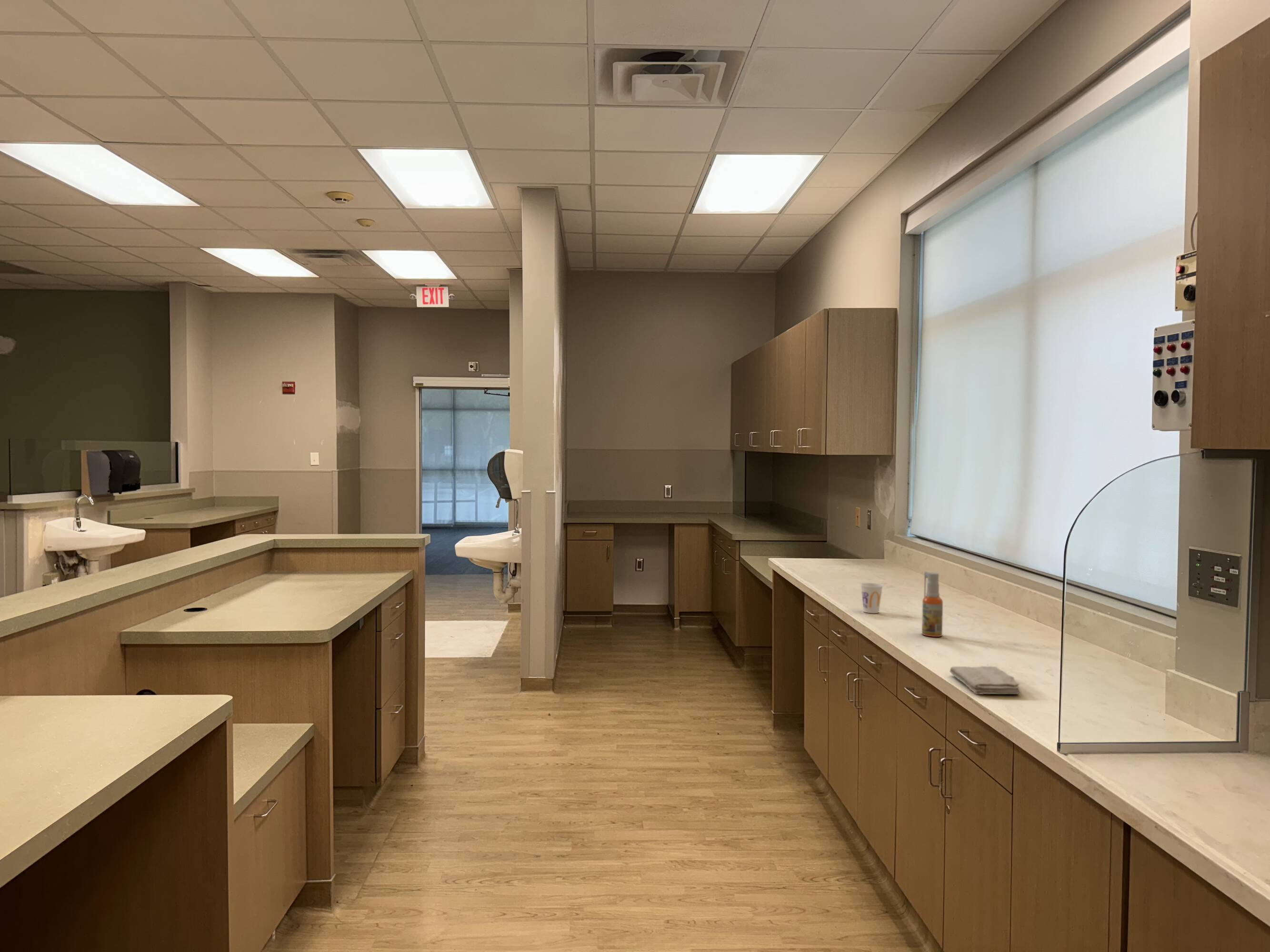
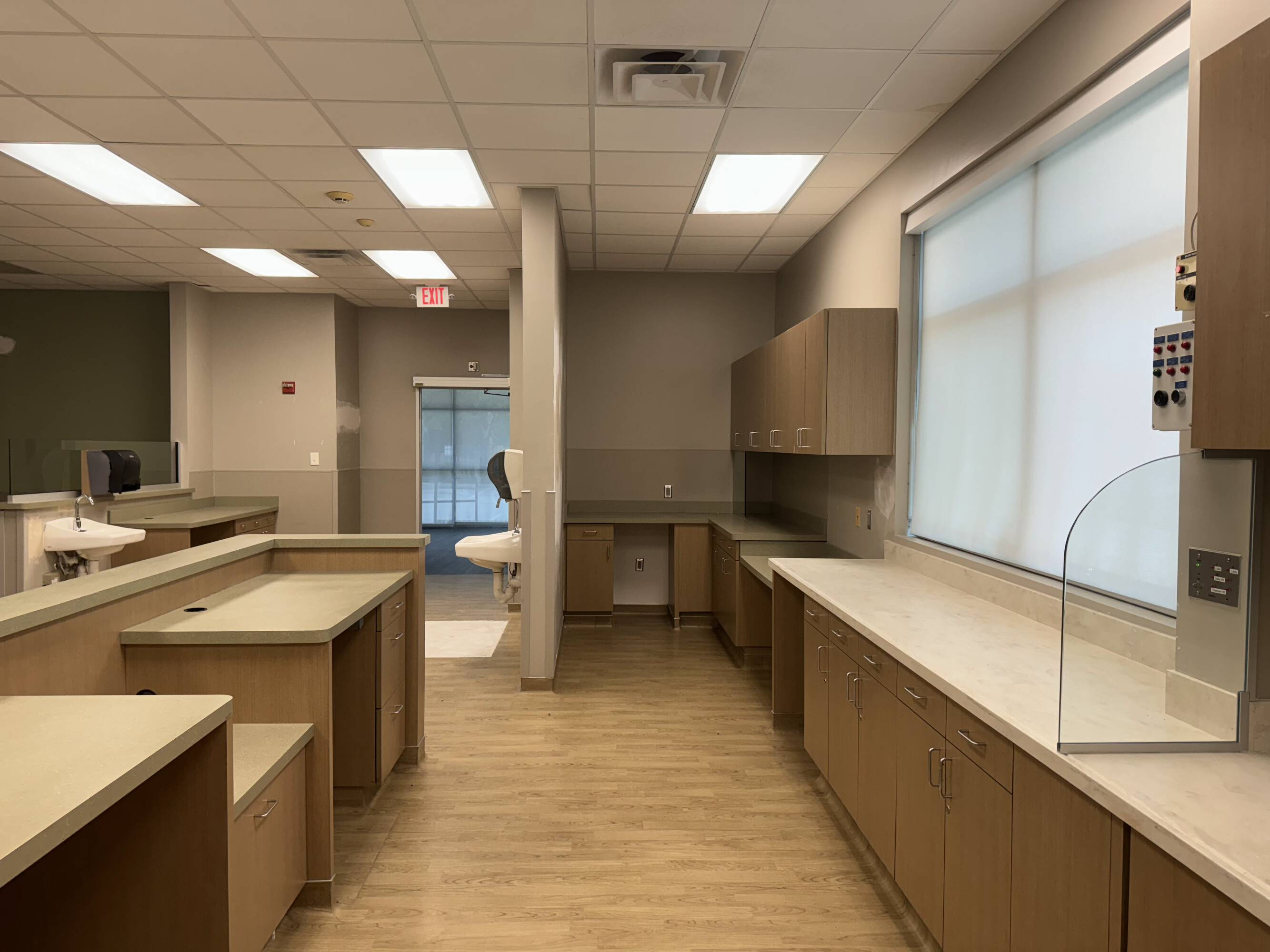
- cup [860,582,883,614]
- washcloth [949,665,1021,695]
- spray bottle [921,571,943,637]
